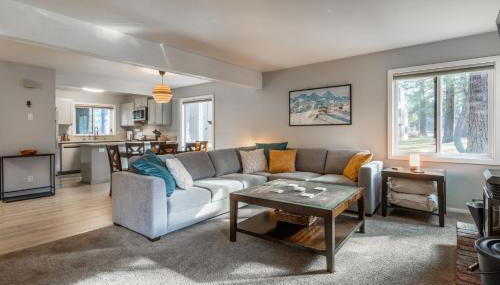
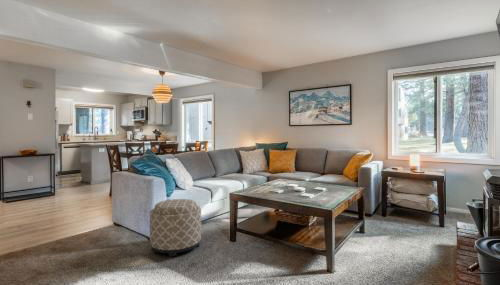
+ ottoman [149,198,202,257]
